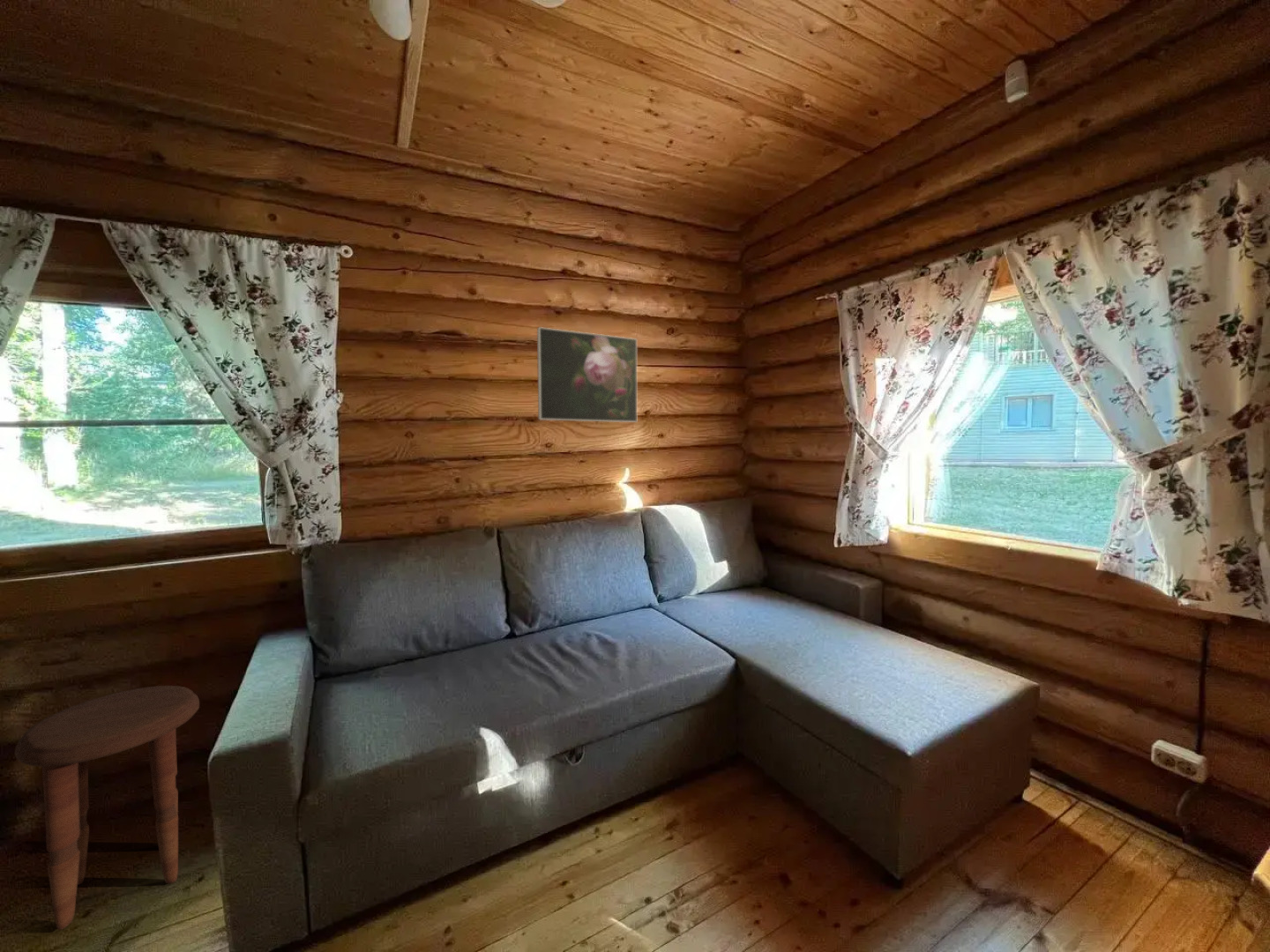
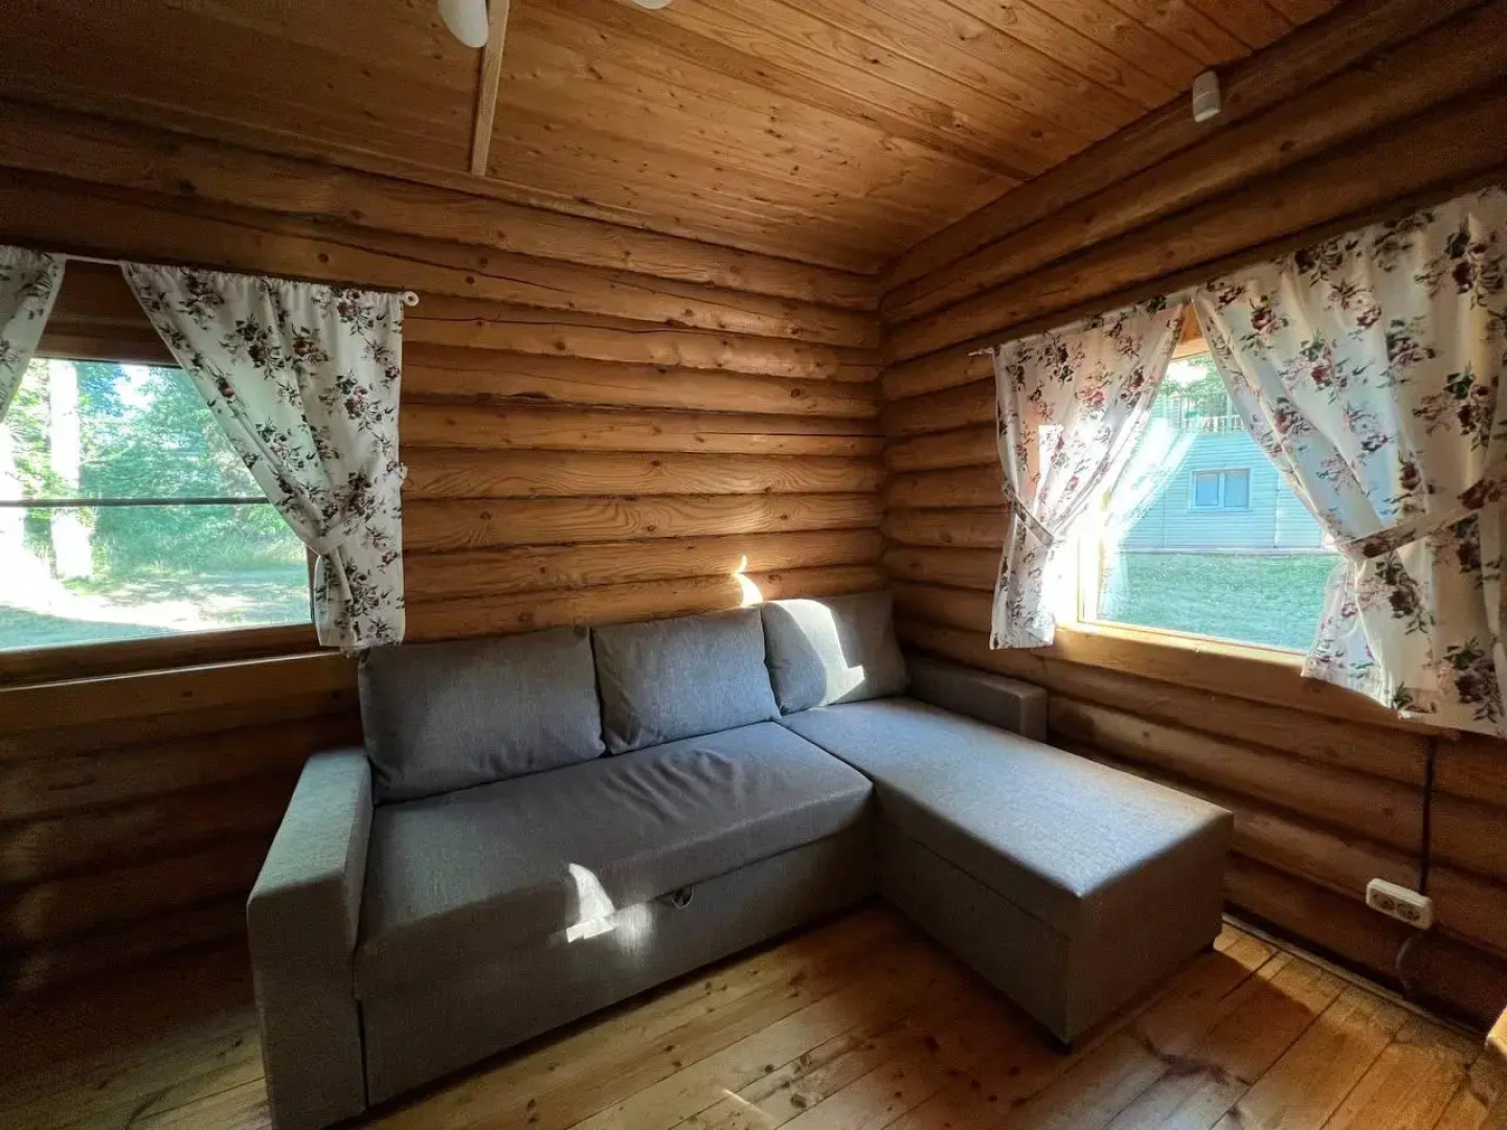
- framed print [536,326,638,423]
- side table [14,685,200,931]
